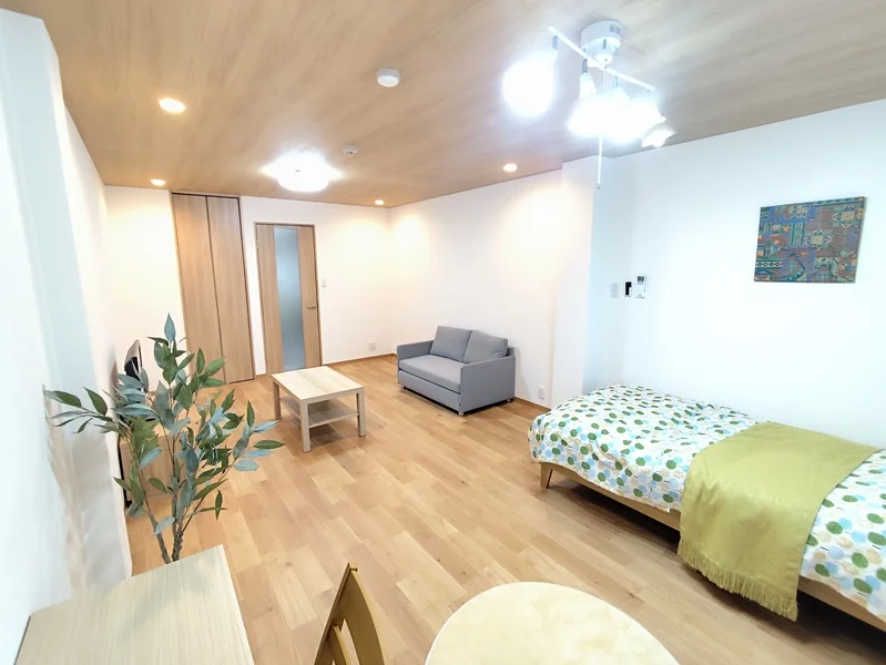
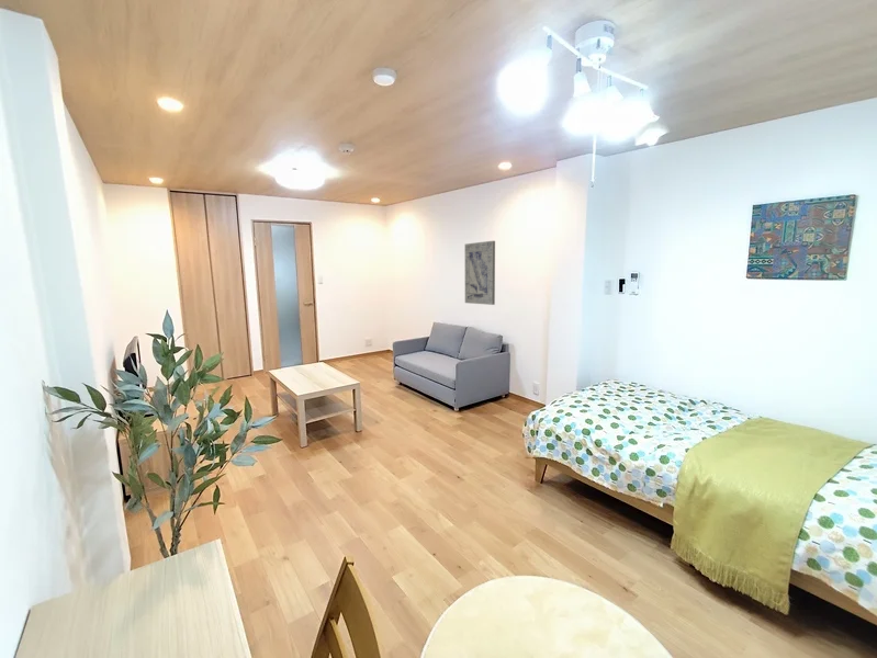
+ wall art [464,240,496,306]
